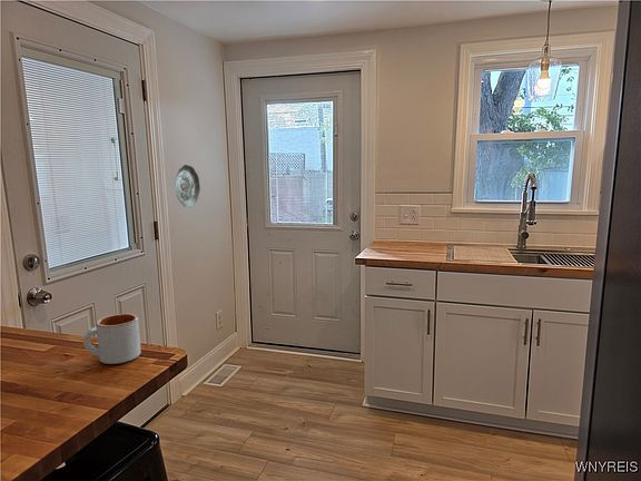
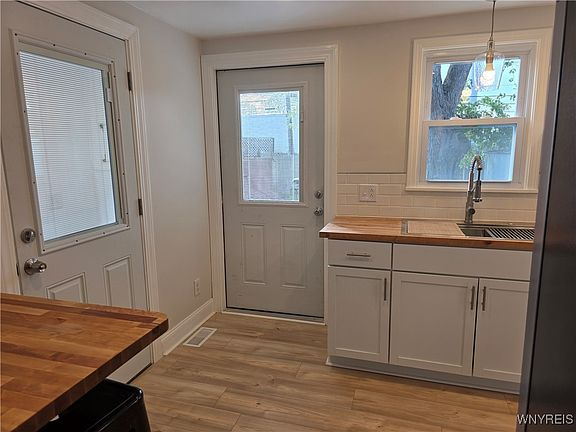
- mug [82,313,142,365]
- decorative plate [175,164,201,208]
